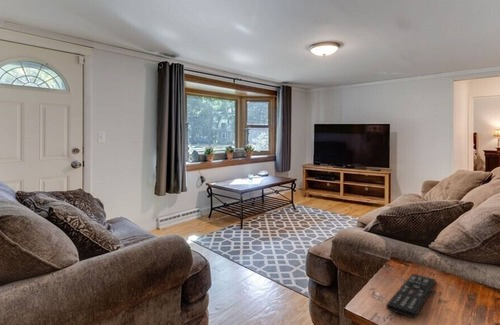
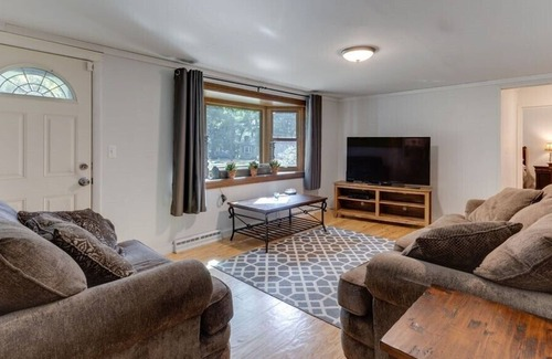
- remote control [385,273,437,320]
